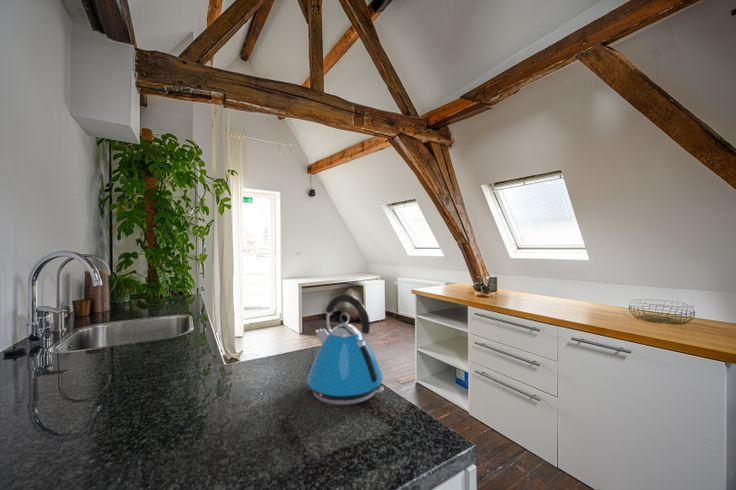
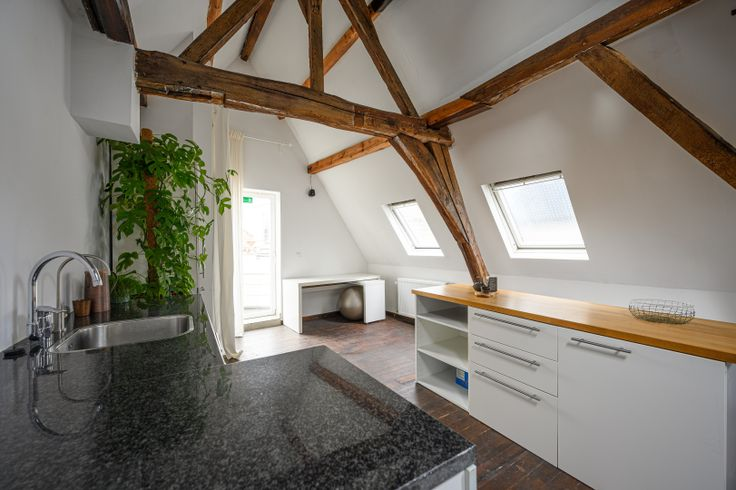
- kettle [306,293,385,406]
